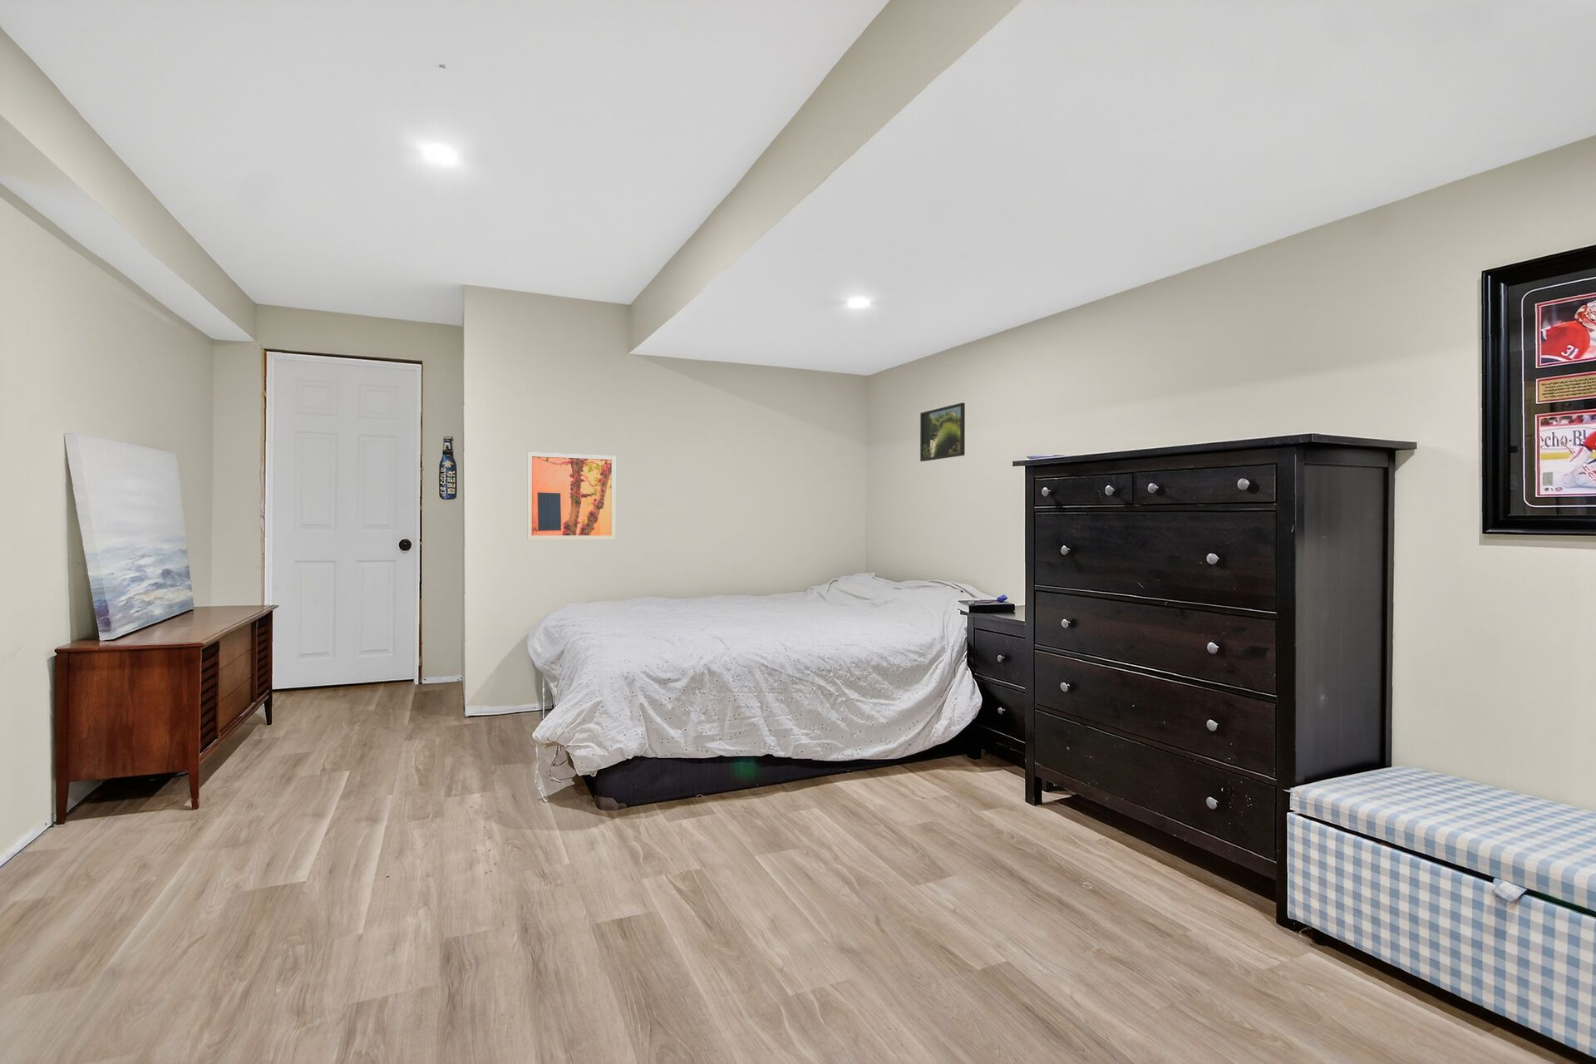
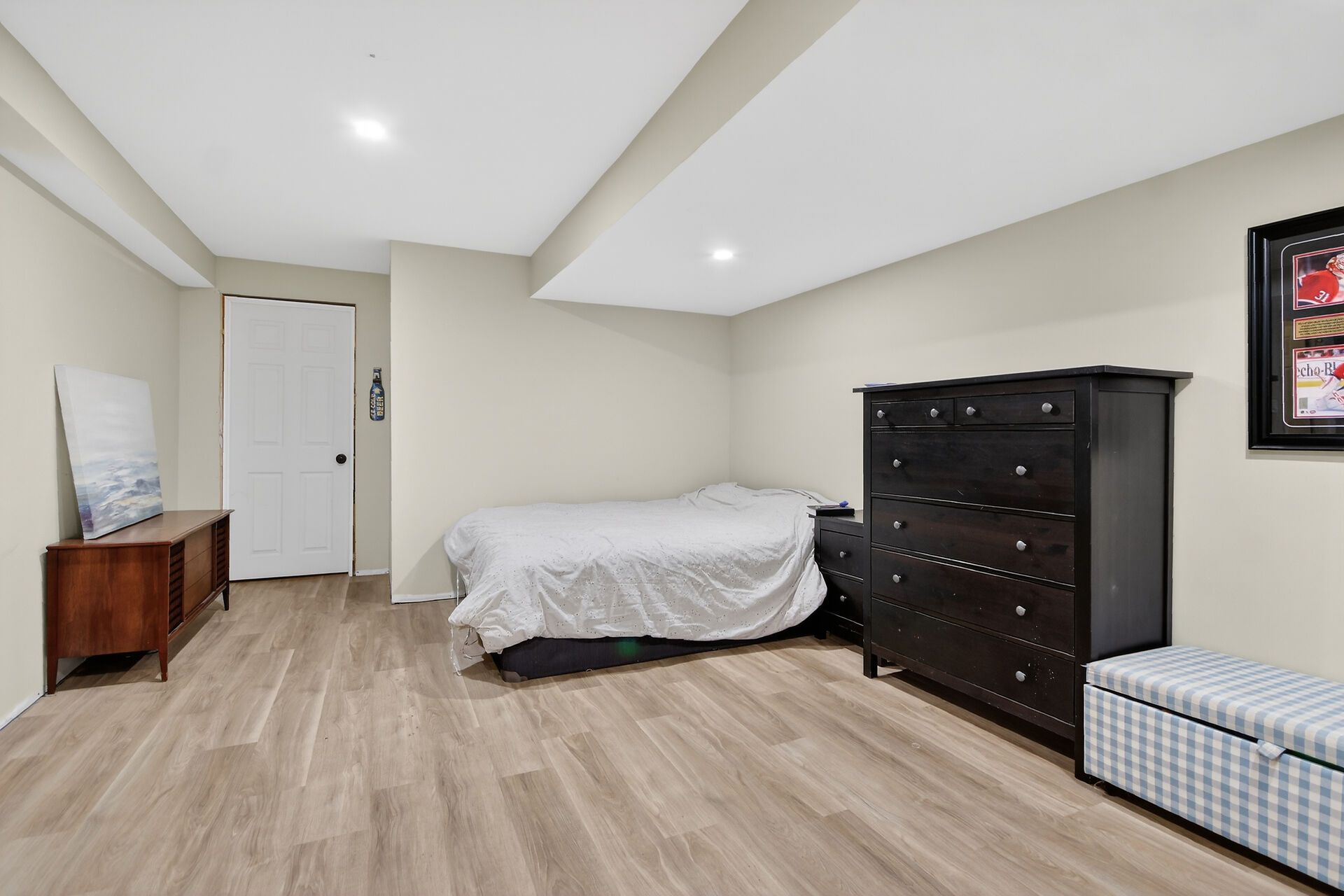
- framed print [919,403,965,462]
- wall art [526,451,616,540]
